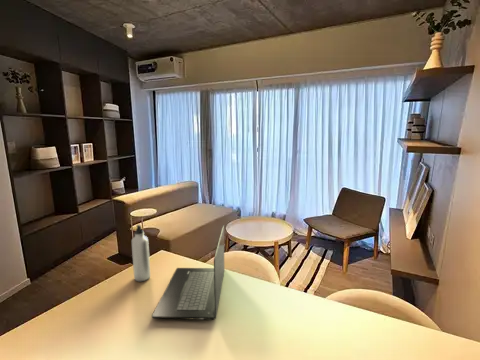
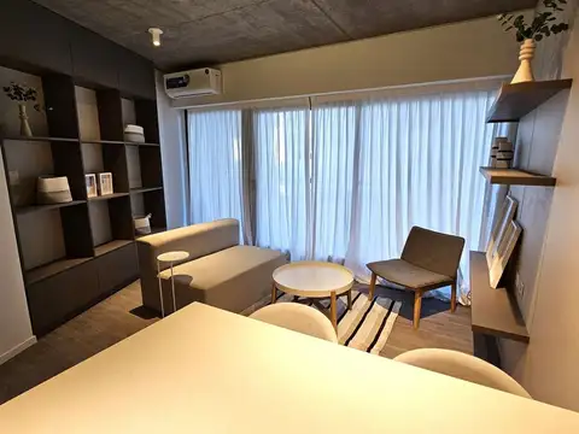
- laptop [151,225,225,321]
- water bottle [131,224,151,282]
